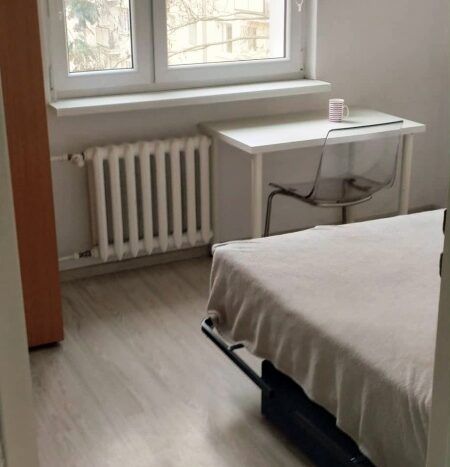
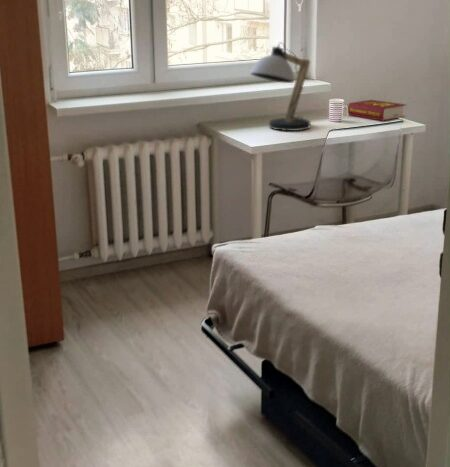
+ book [347,99,407,122]
+ desk lamp [249,41,313,132]
